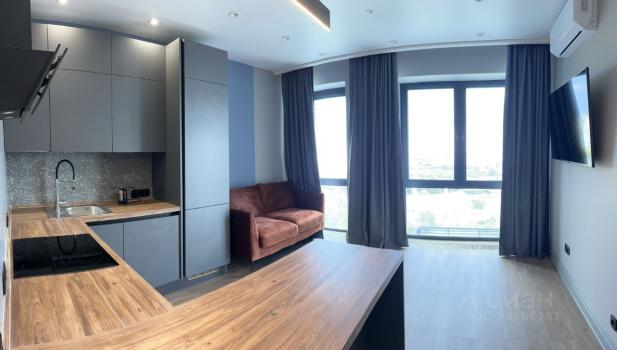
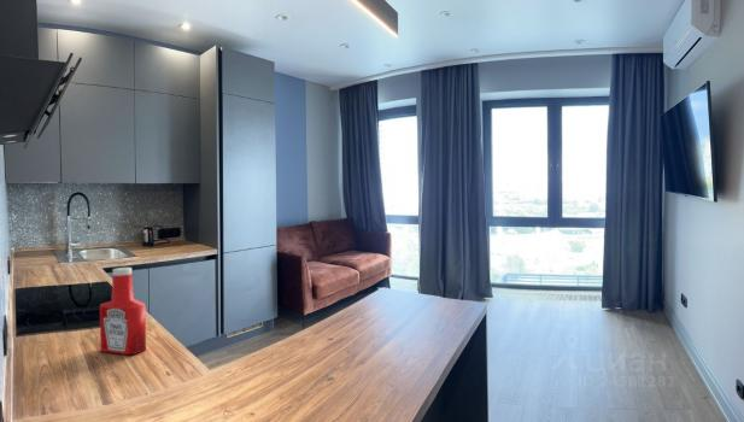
+ soap bottle [99,266,147,356]
